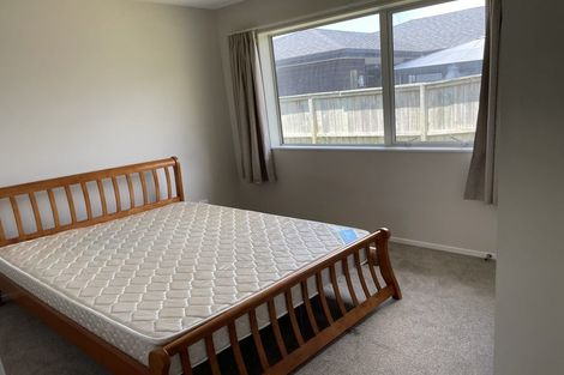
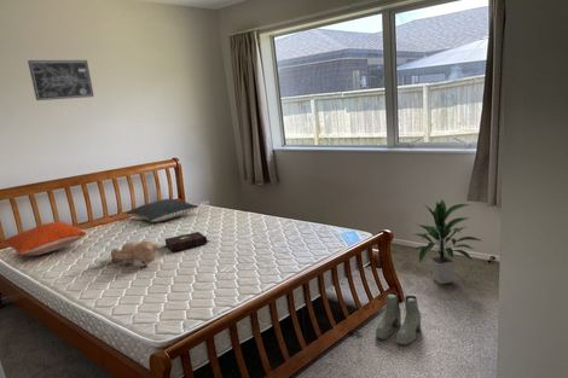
+ teddy bear [110,239,162,269]
+ pillow [124,198,201,223]
+ wall art [27,59,95,101]
+ indoor plant [412,199,481,285]
+ boots [375,291,422,347]
+ book [164,231,211,252]
+ pillow [0,220,87,256]
